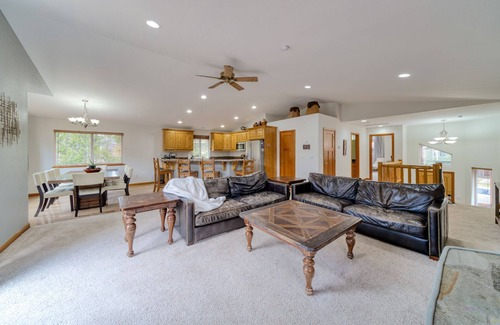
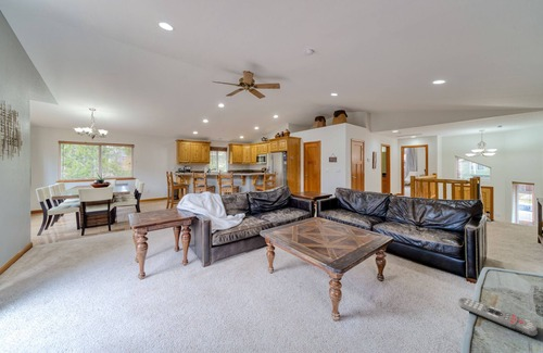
+ remote control [456,297,539,338]
